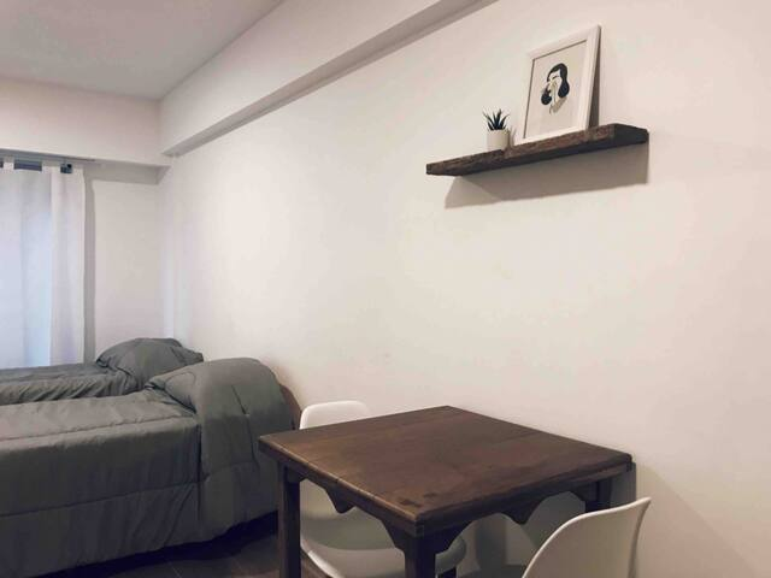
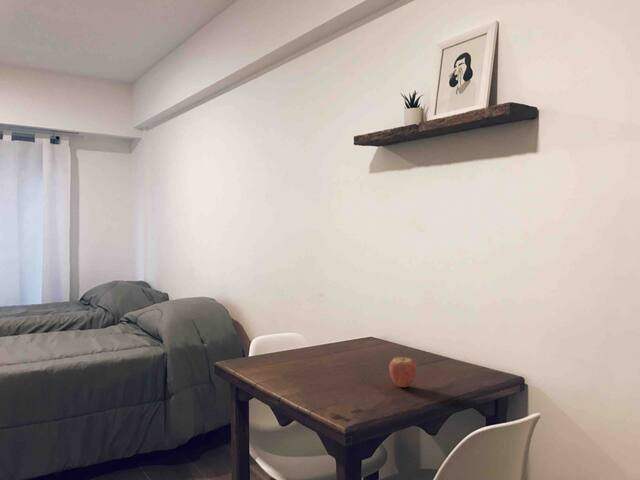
+ fruit [388,350,418,388]
